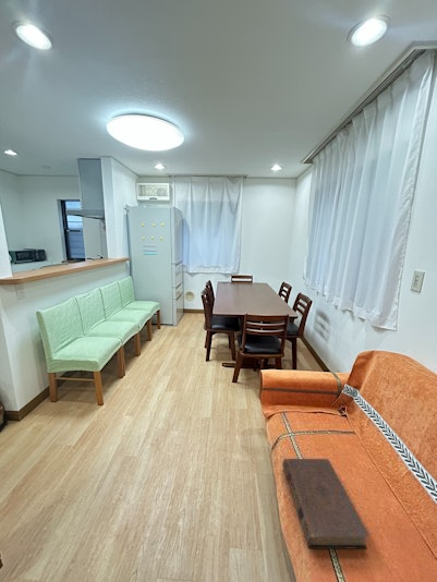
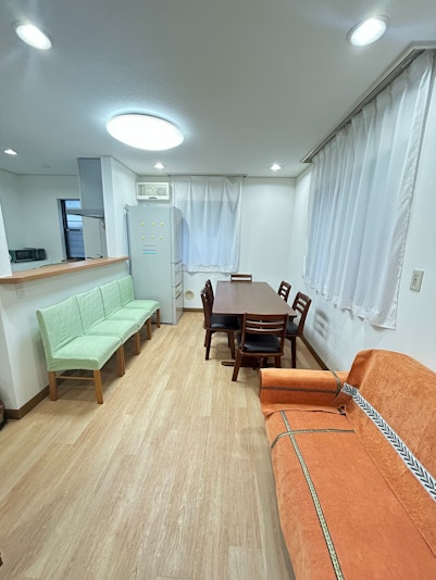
- book [281,458,372,550]
